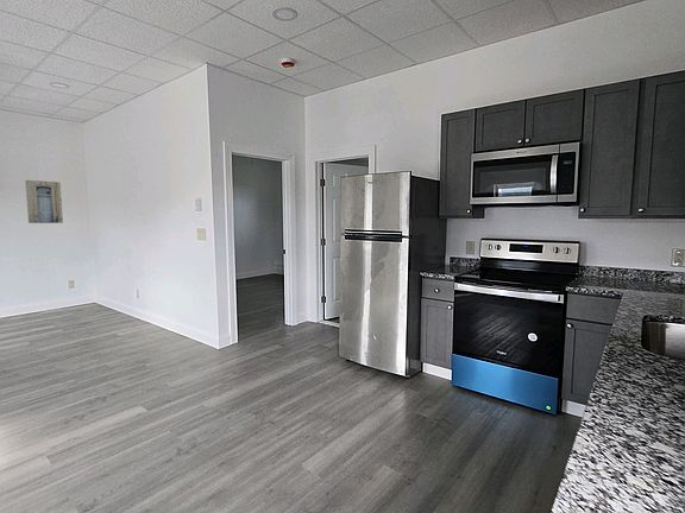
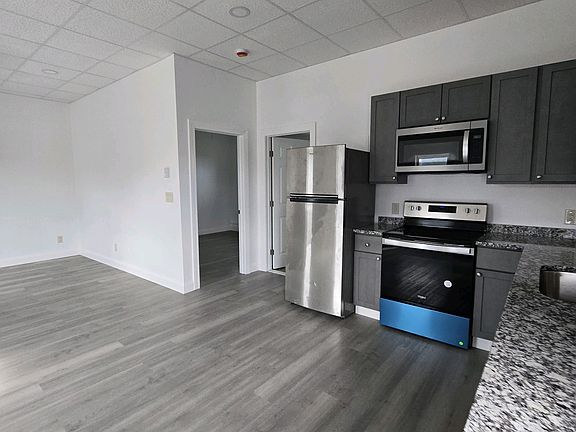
- wall art [25,179,64,224]
